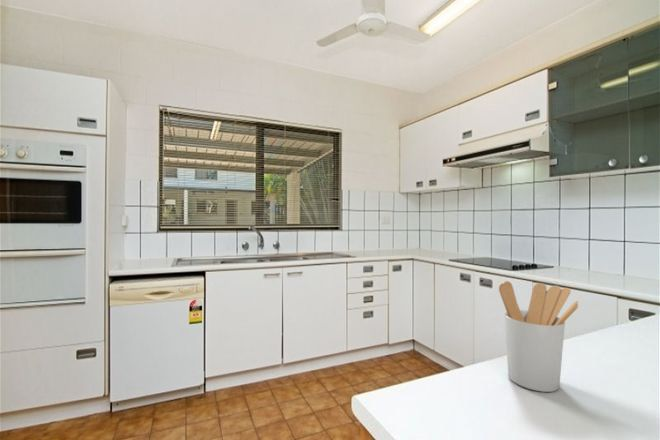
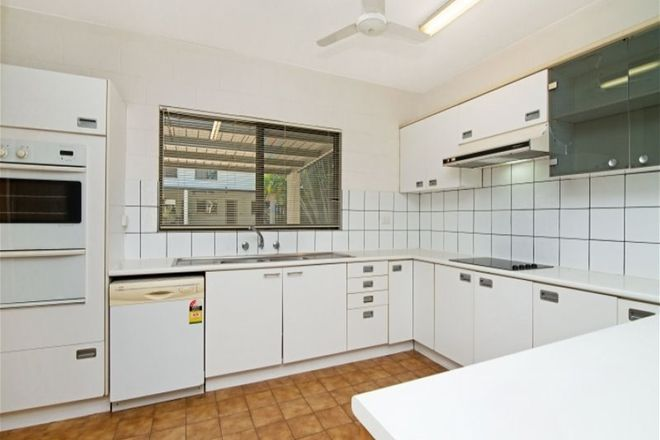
- utensil holder [498,280,580,393]
